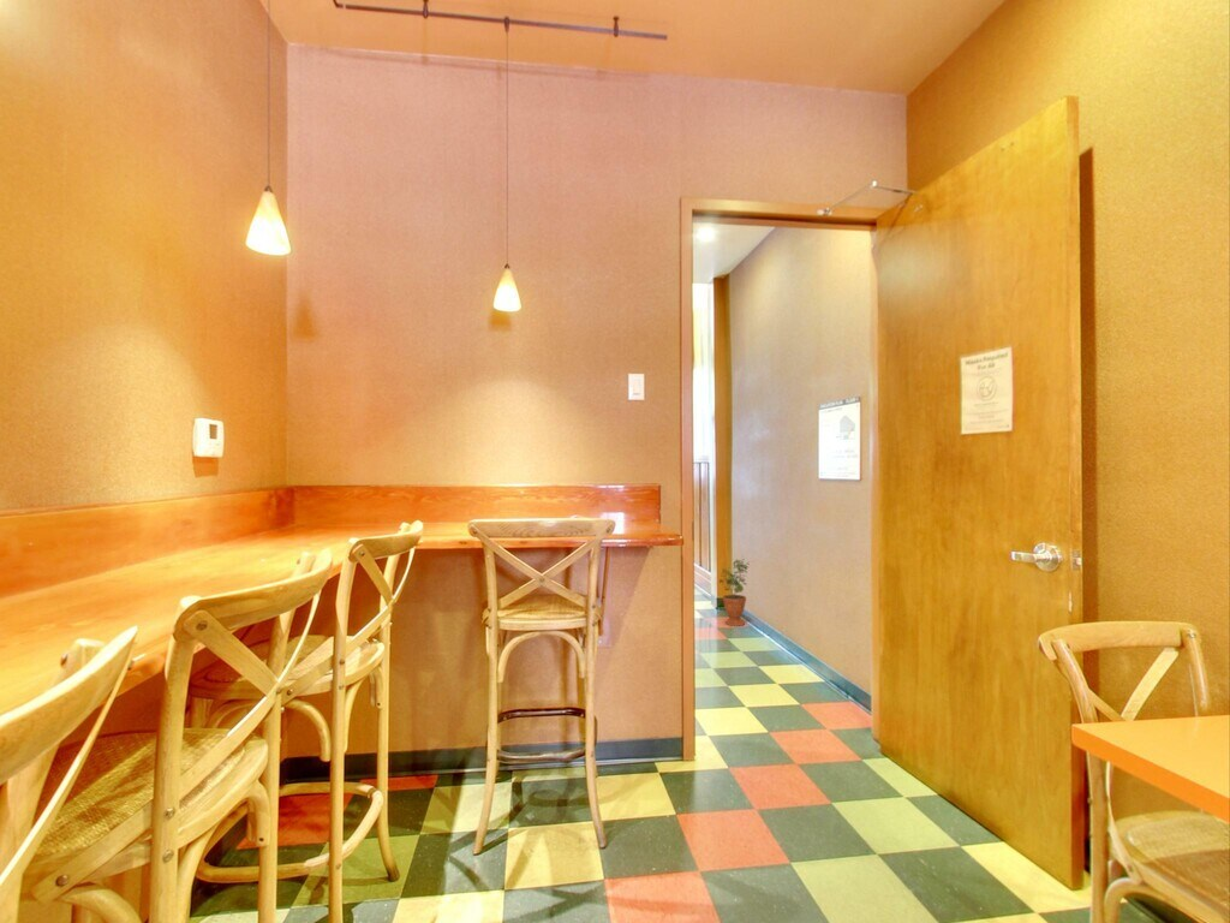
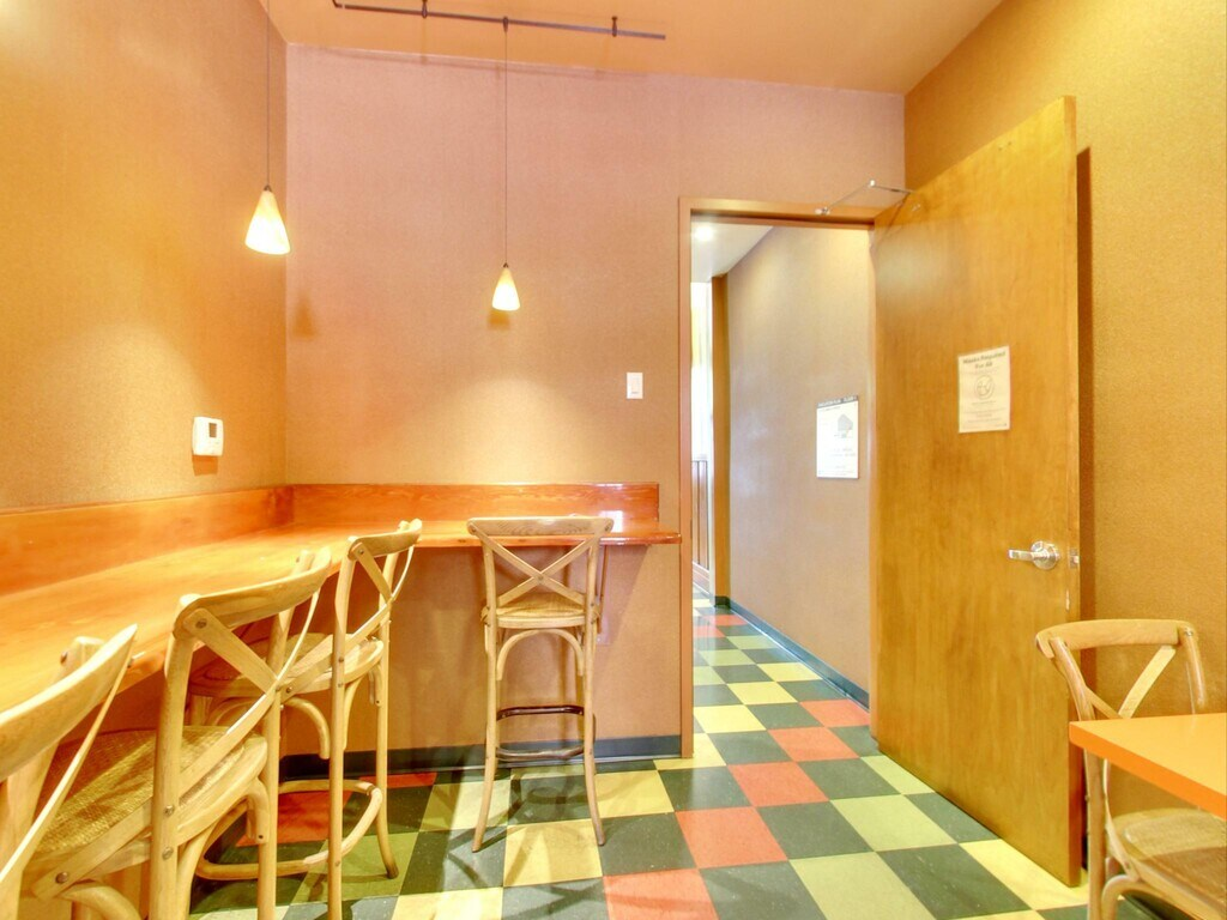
- potted plant [718,555,750,627]
